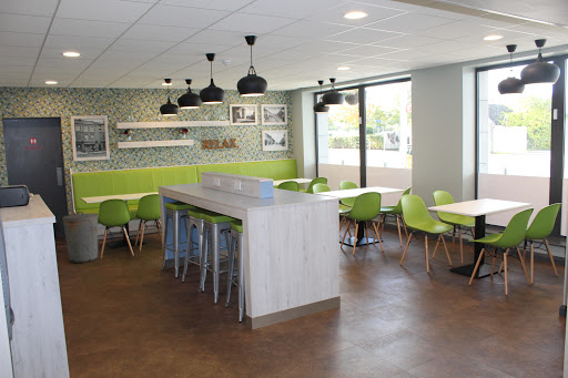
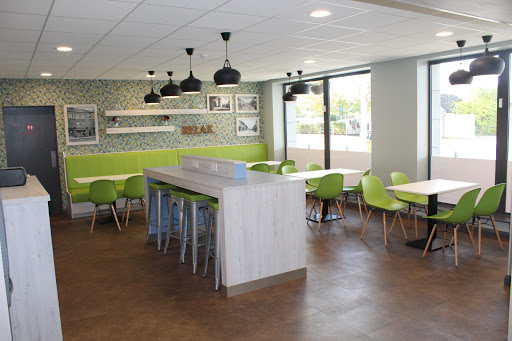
- trash can [61,211,99,264]
